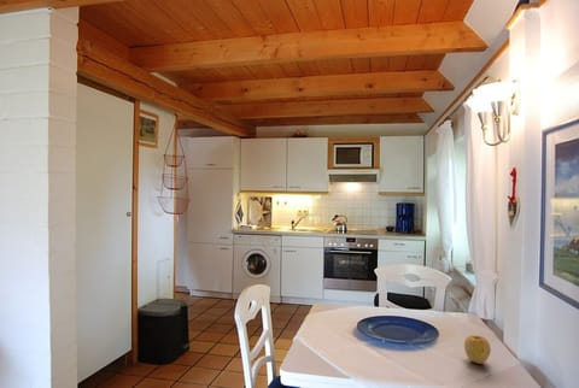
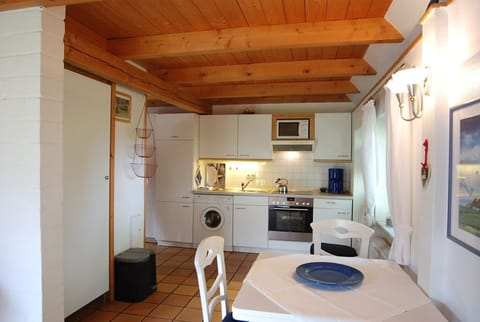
- apple [463,334,492,365]
